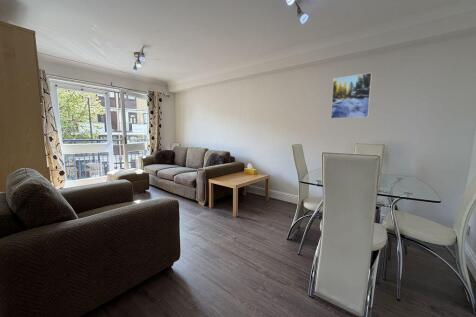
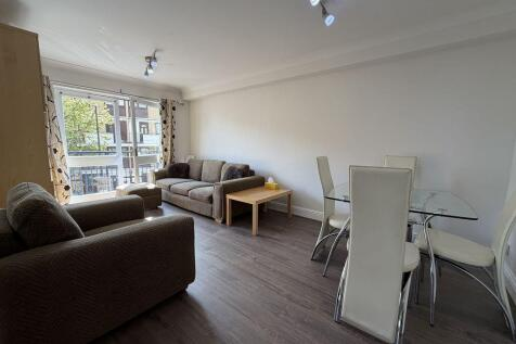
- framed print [330,72,373,120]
